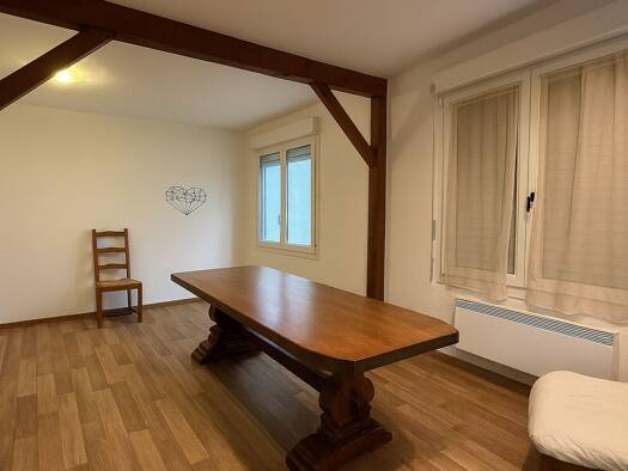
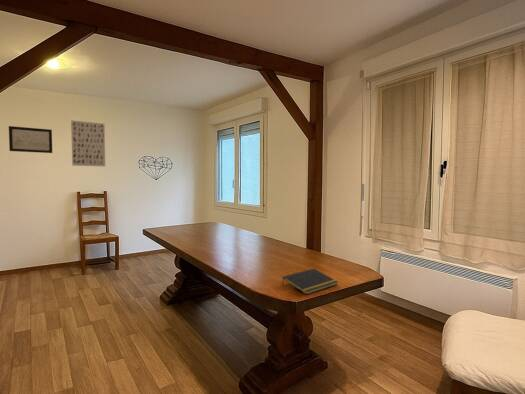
+ notepad [281,268,339,295]
+ wall art [8,125,53,154]
+ wall art [70,119,106,167]
